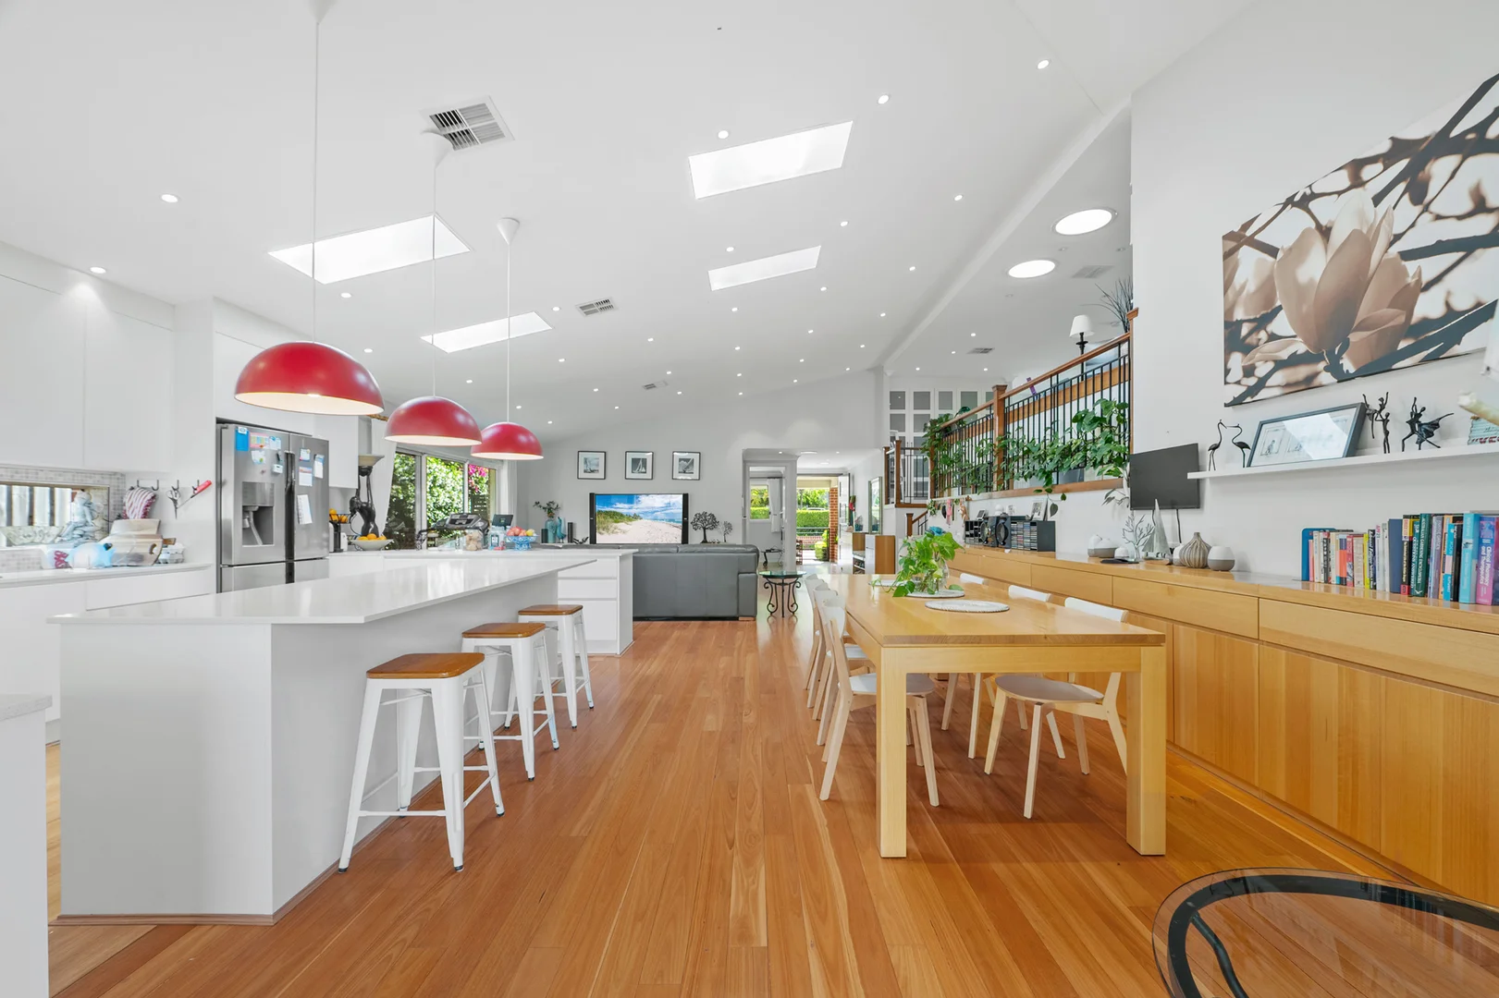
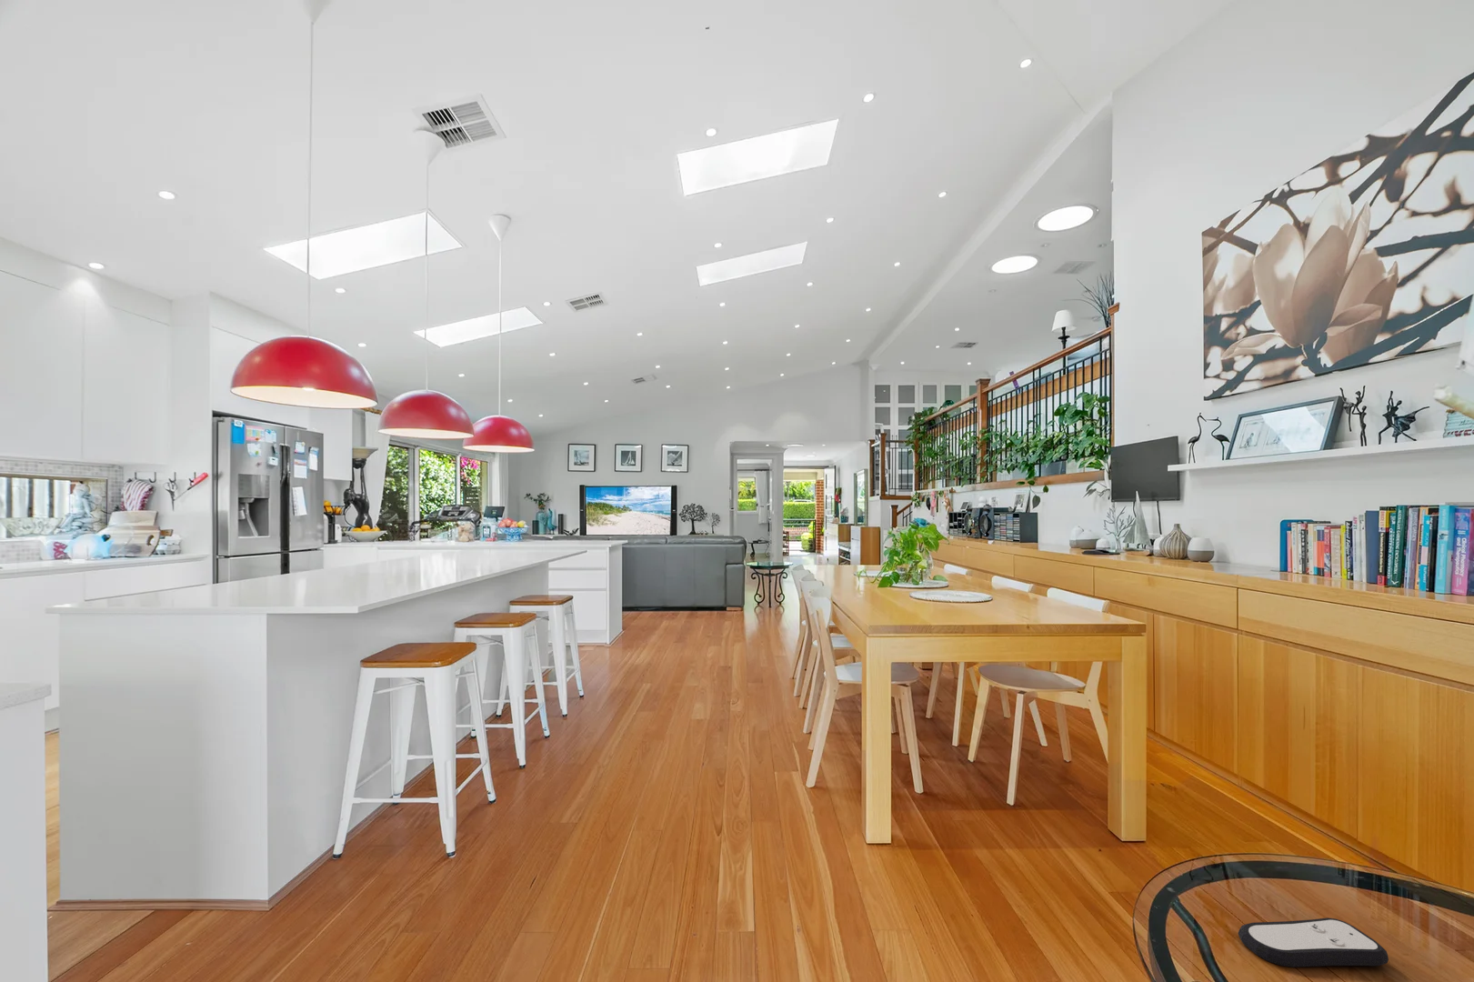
+ remote control [1237,917,1390,969]
